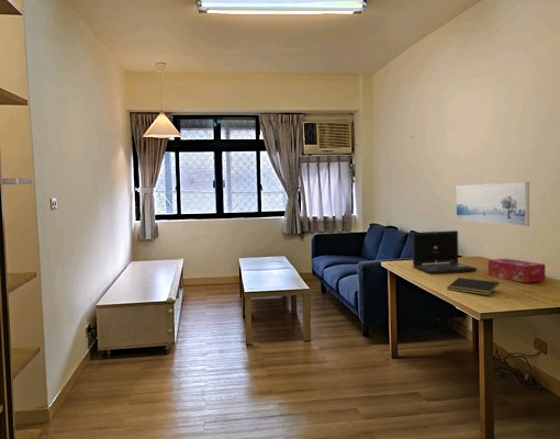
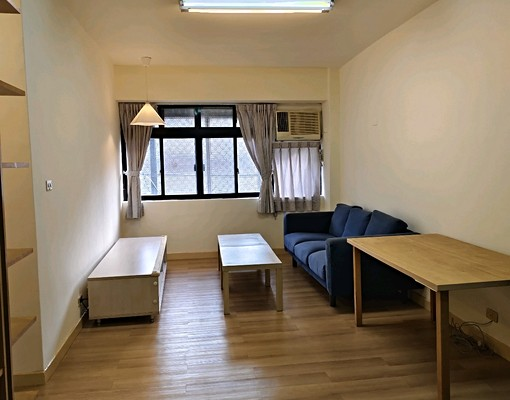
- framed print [455,181,530,227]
- laptop [412,229,478,274]
- notepad [446,277,500,296]
- tissue box [488,257,546,284]
